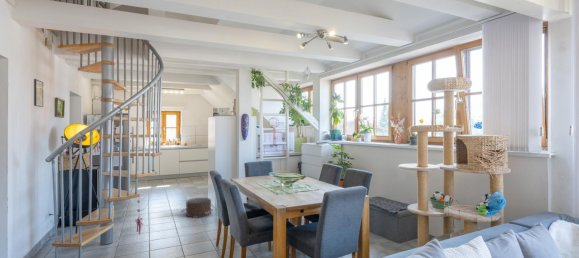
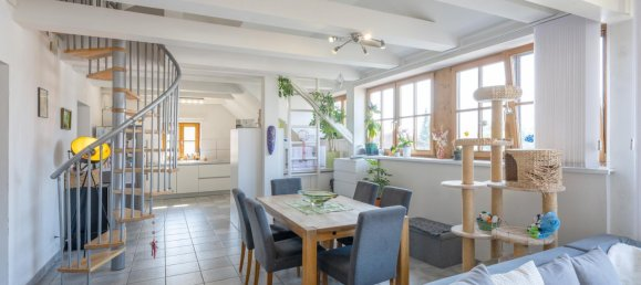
- pouf [179,197,215,219]
